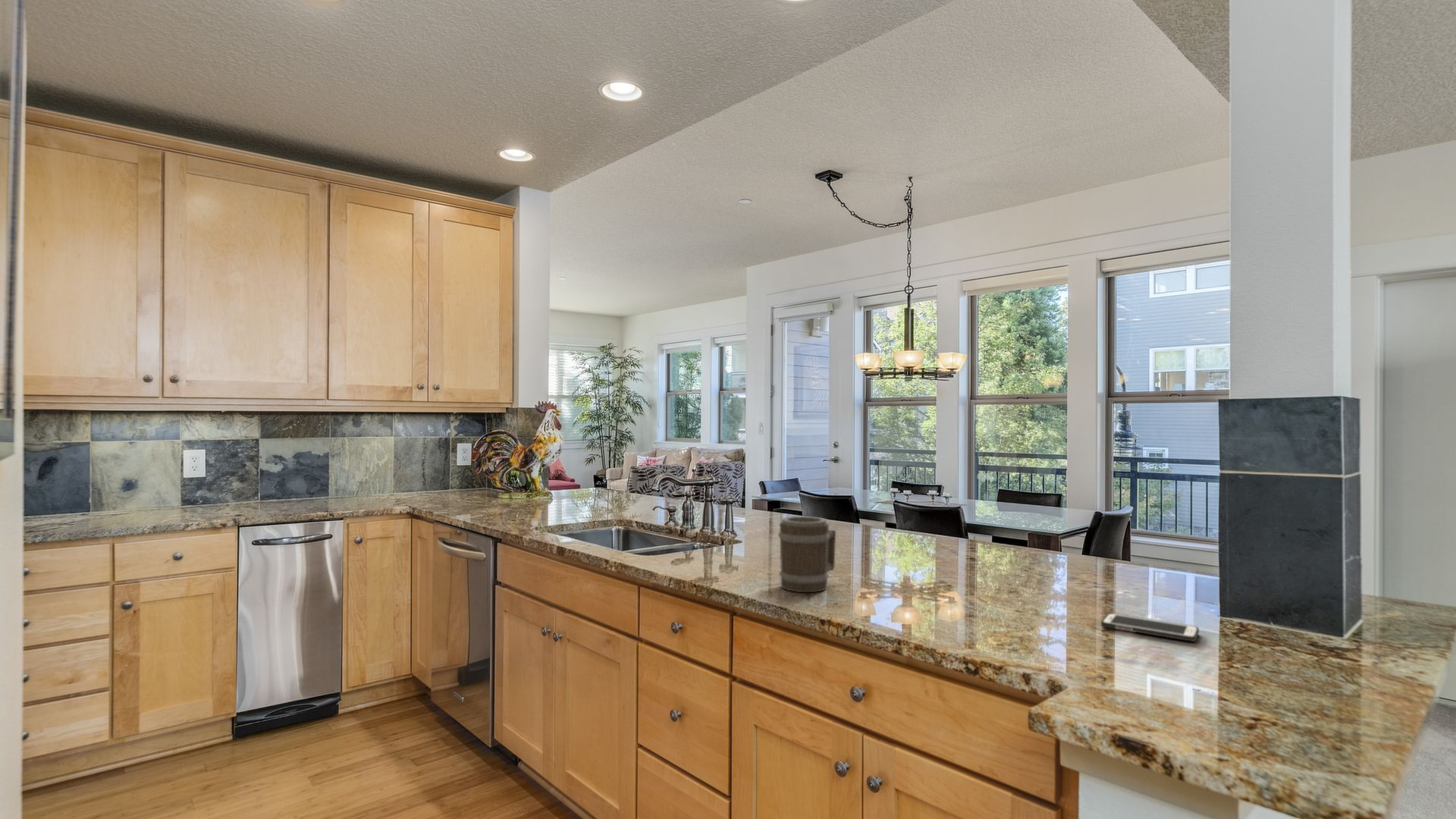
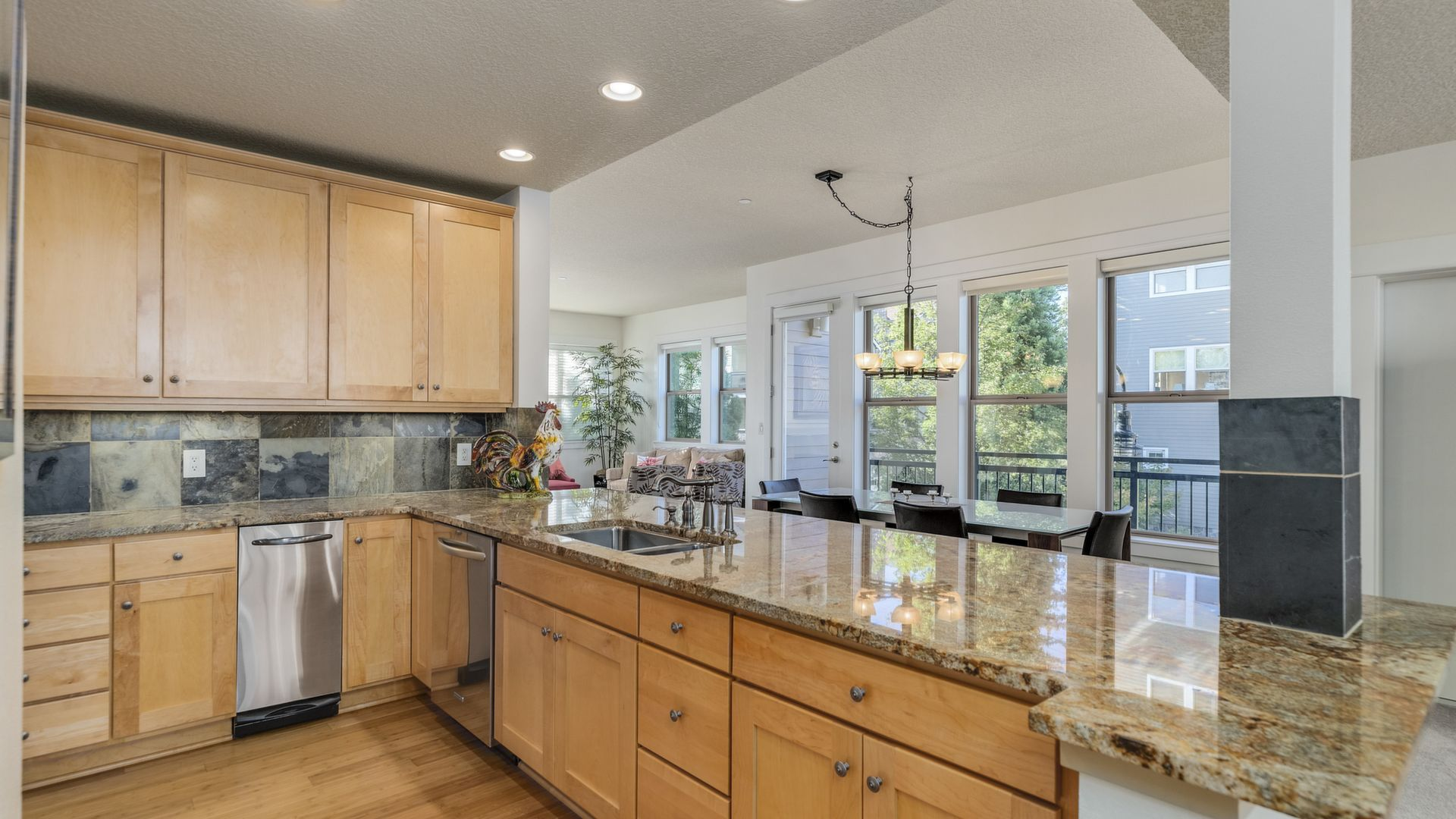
- cell phone [1100,613,1200,642]
- barrel [777,516,836,593]
